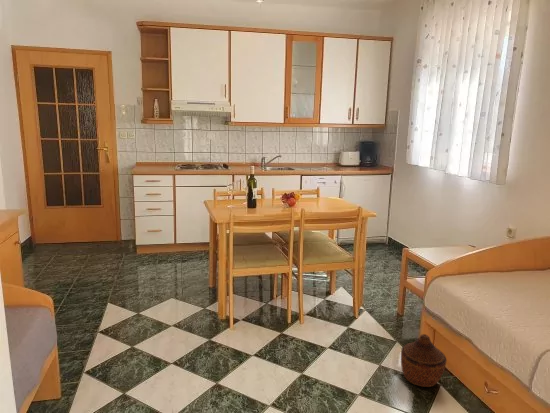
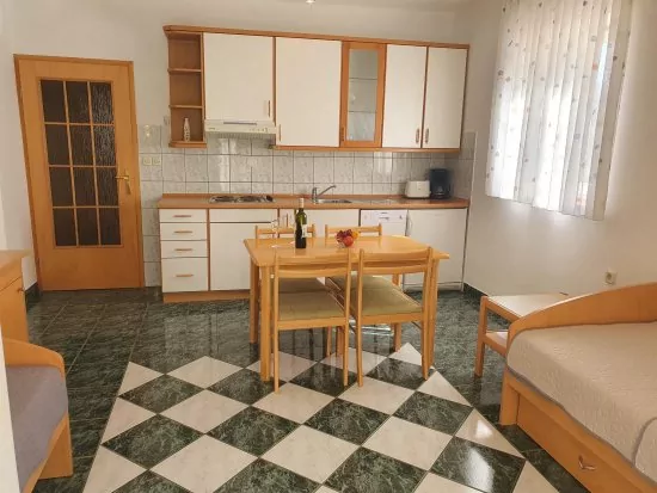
- woven basket [400,333,448,388]
